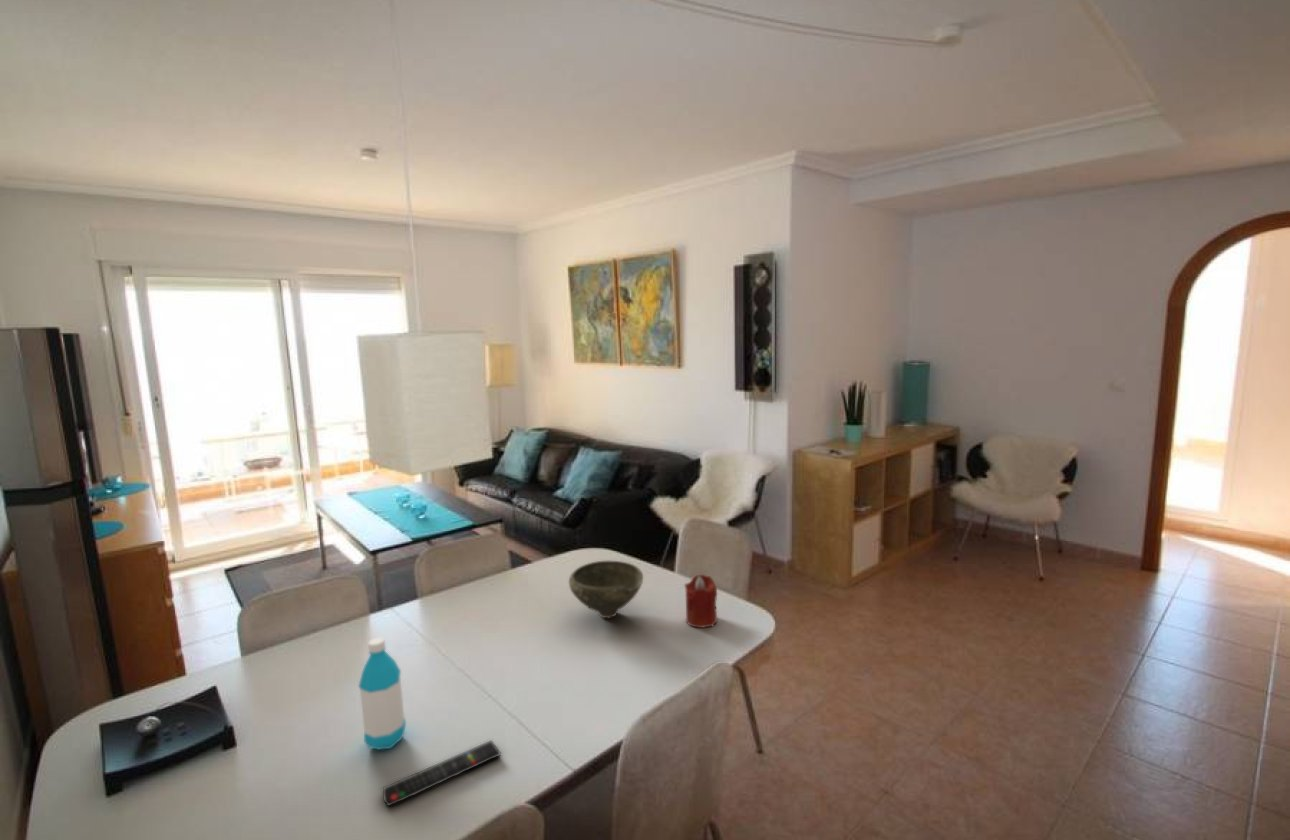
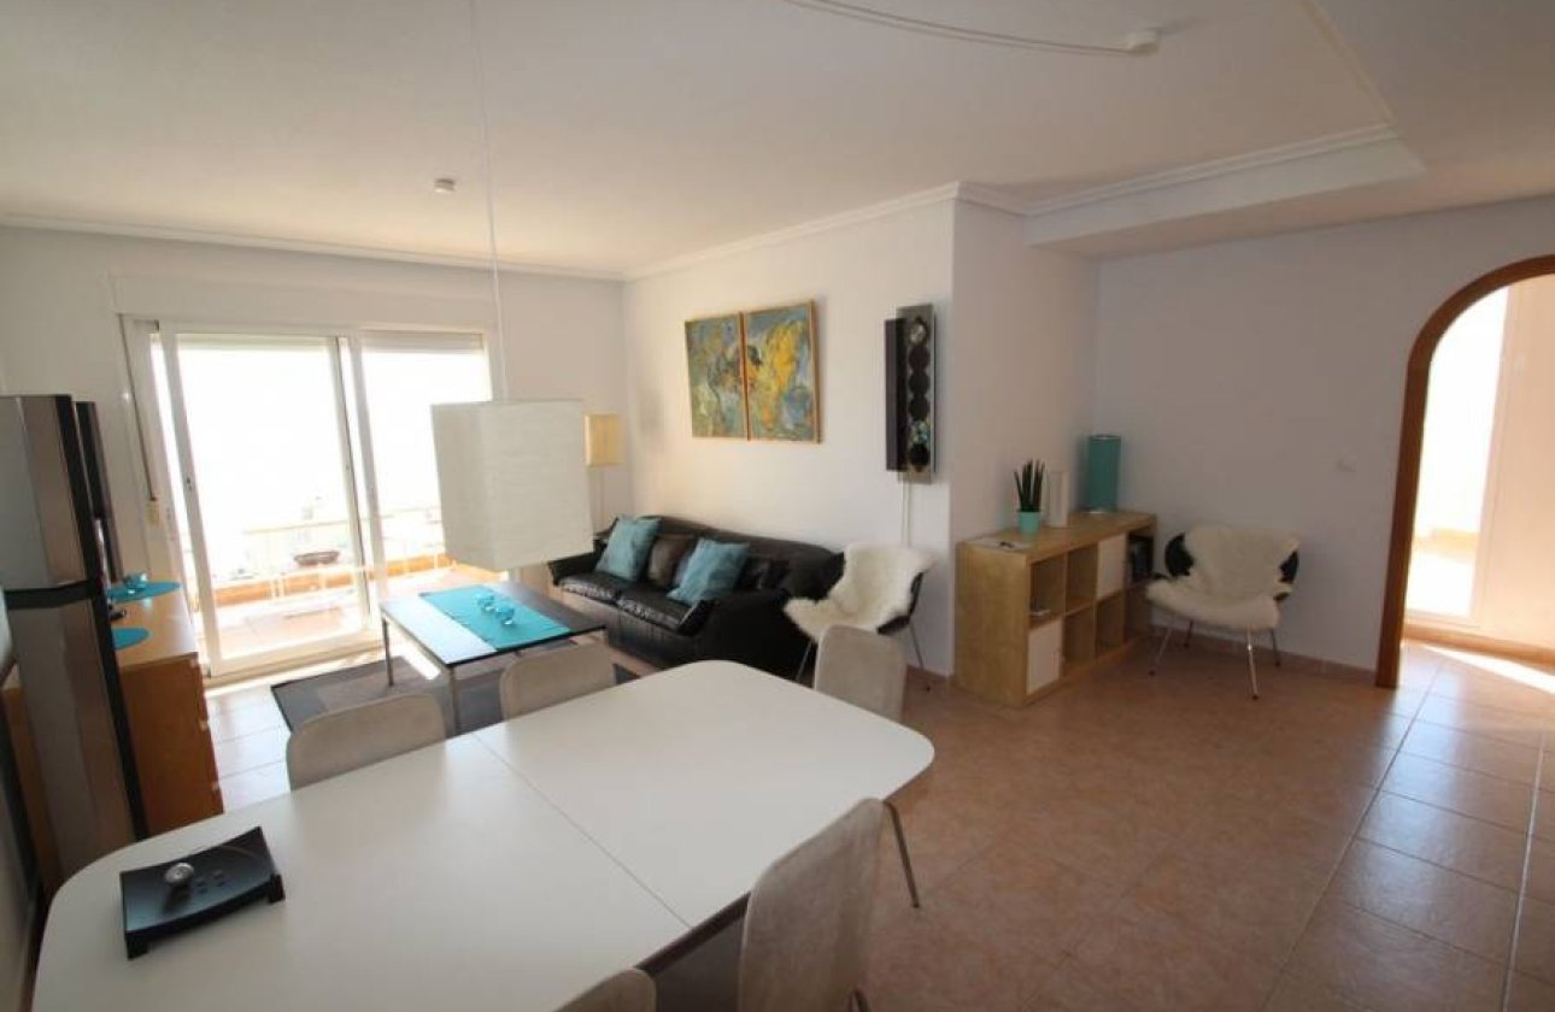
- bowl [568,560,644,619]
- candle [684,574,718,629]
- remote control [382,739,502,807]
- water bottle [358,637,407,751]
